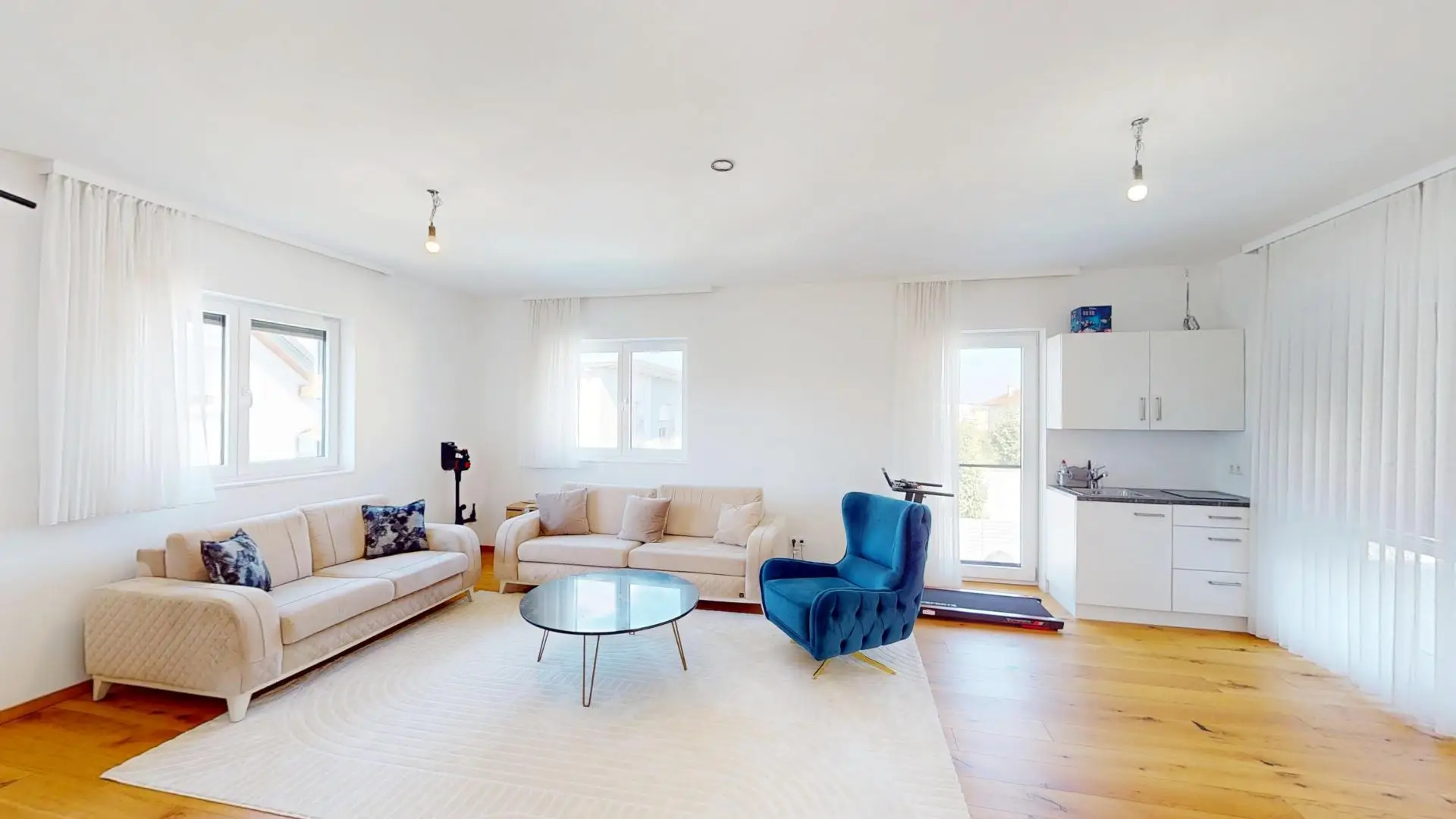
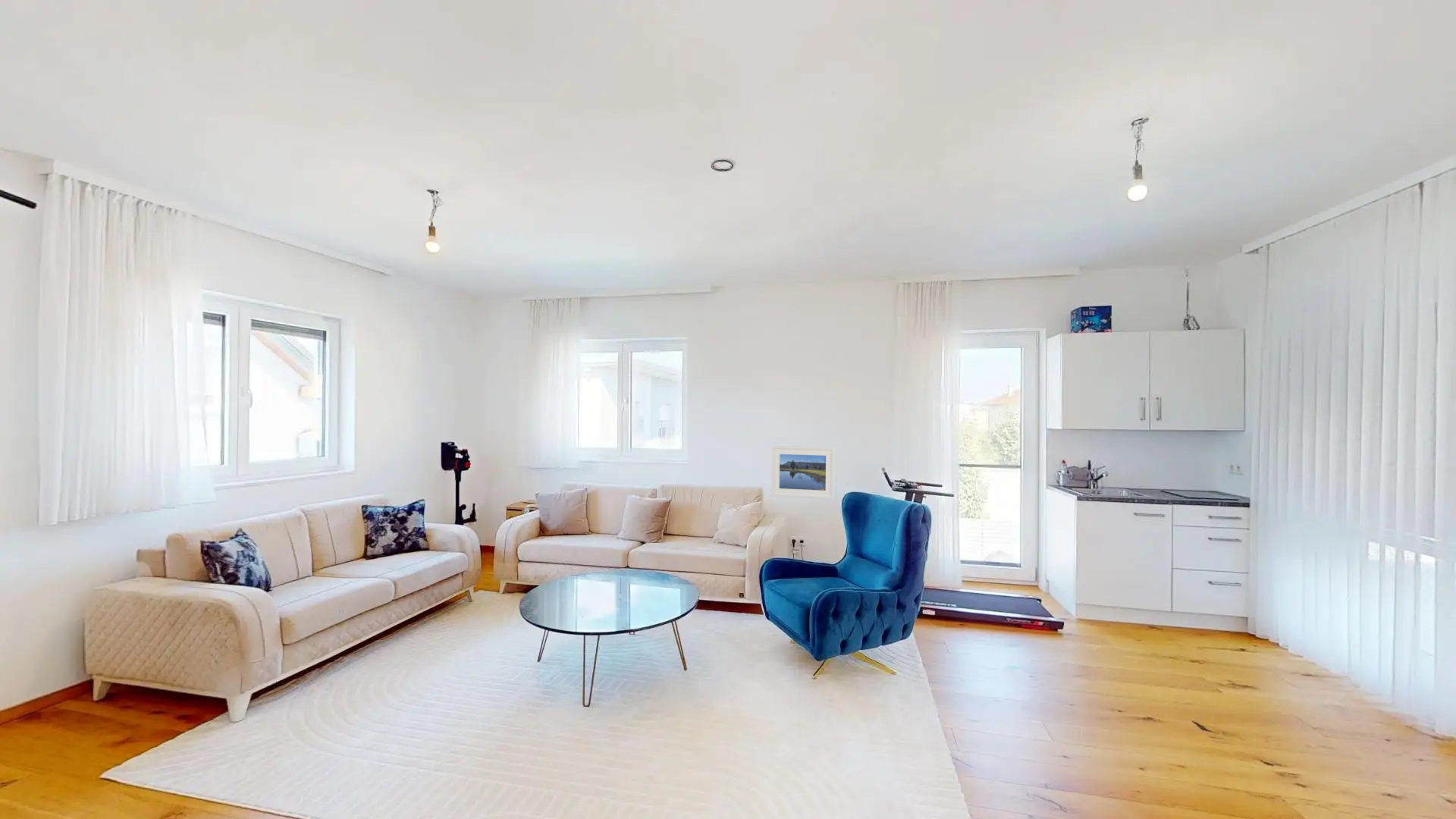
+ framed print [770,445,836,500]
